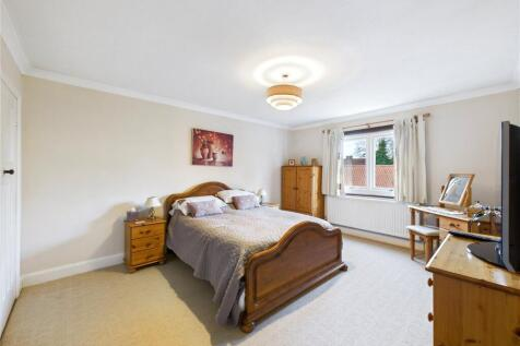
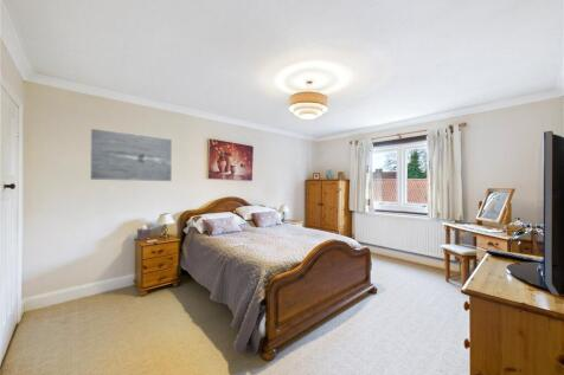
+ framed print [89,128,173,182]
